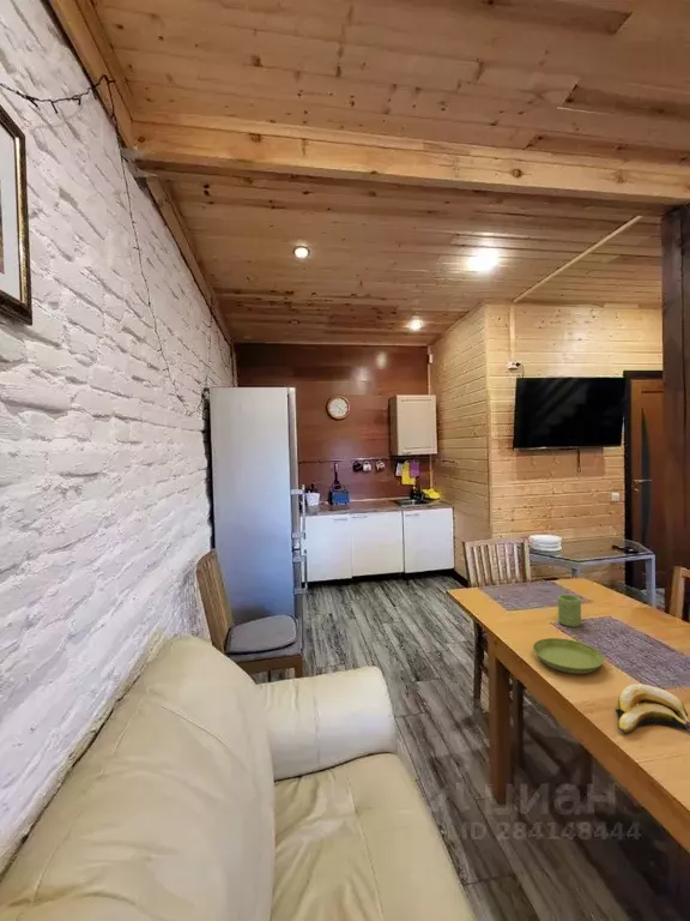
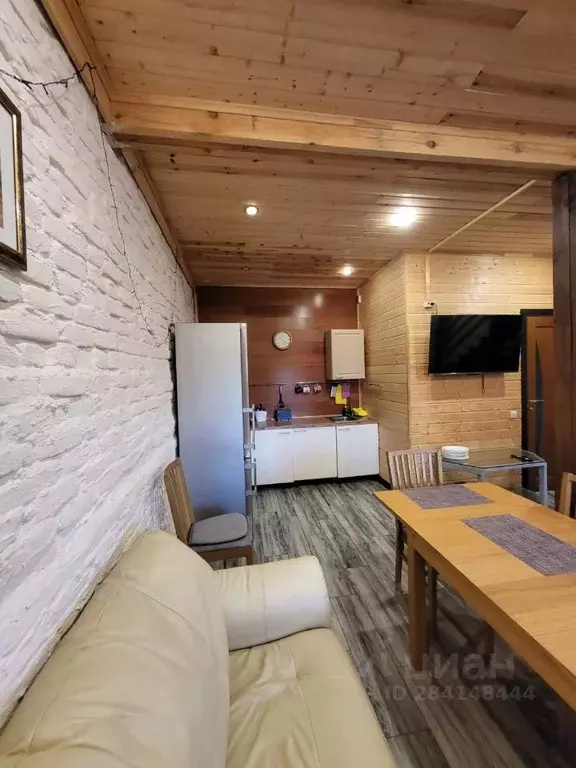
- mug [557,594,582,628]
- saucer [532,637,605,675]
- banana [615,684,690,734]
